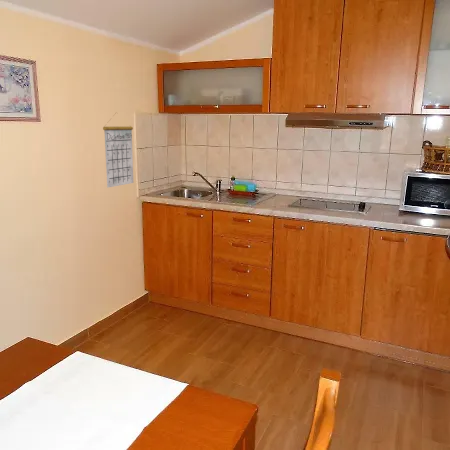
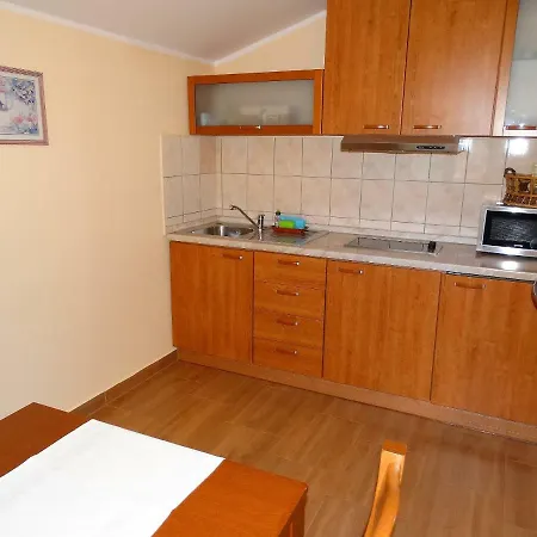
- calendar [102,112,134,189]
